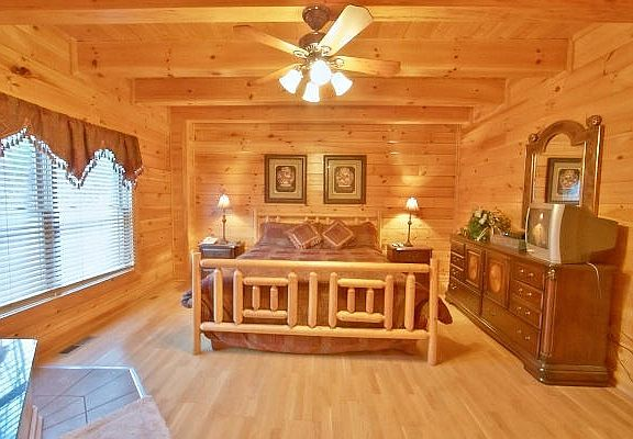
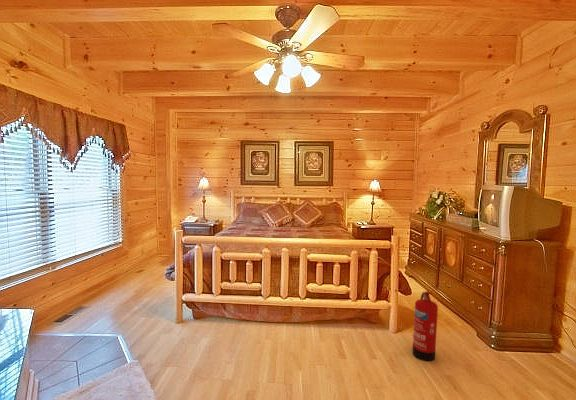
+ fire extinguisher [411,290,439,362]
